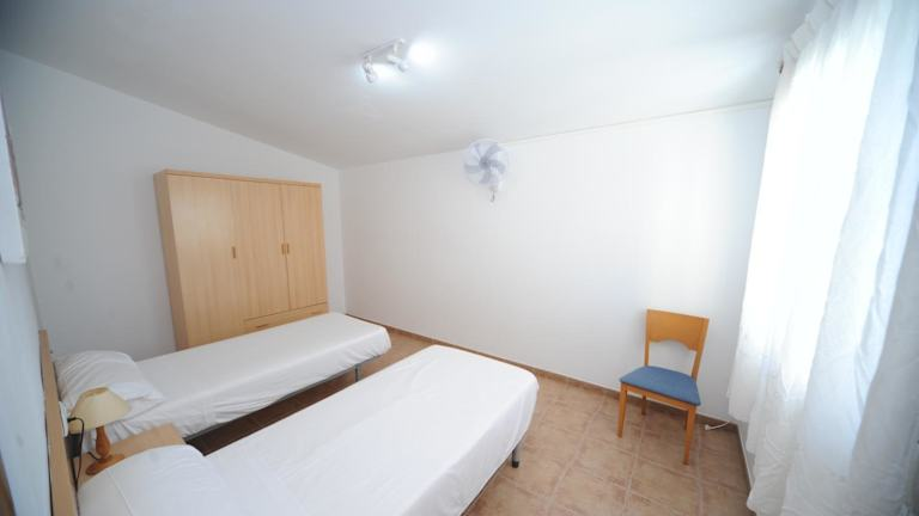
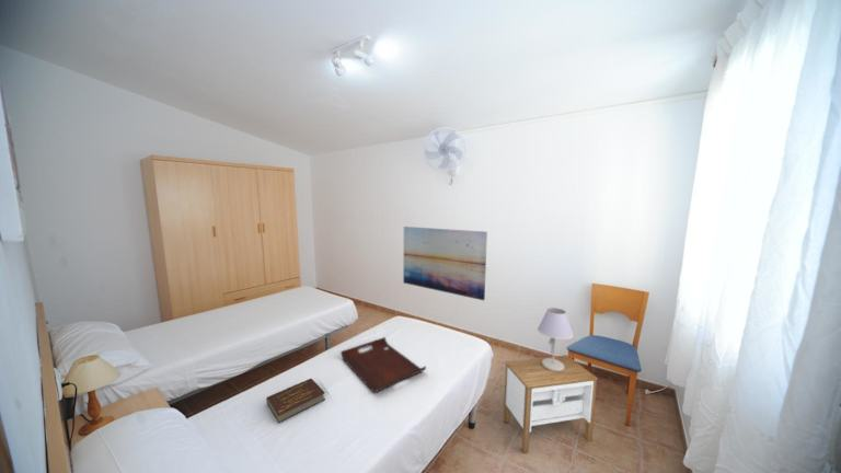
+ nightstand [503,355,599,453]
+ serving tray [339,336,427,393]
+ book [265,378,326,424]
+ table lamp [537,307,575,371]
+ wall art [402,226,488,301]
